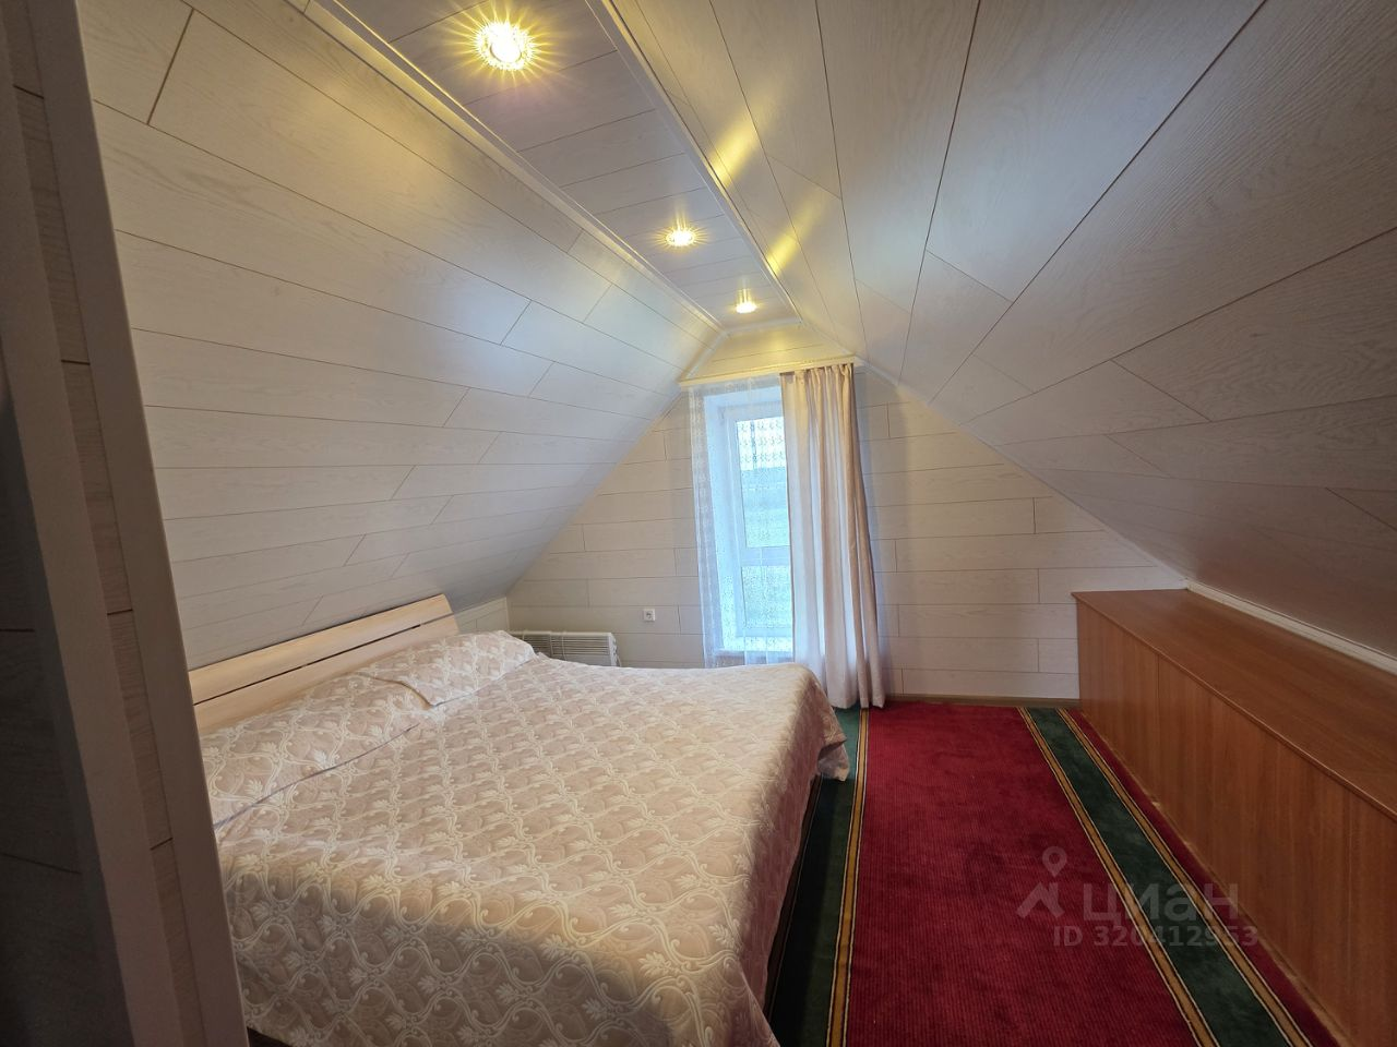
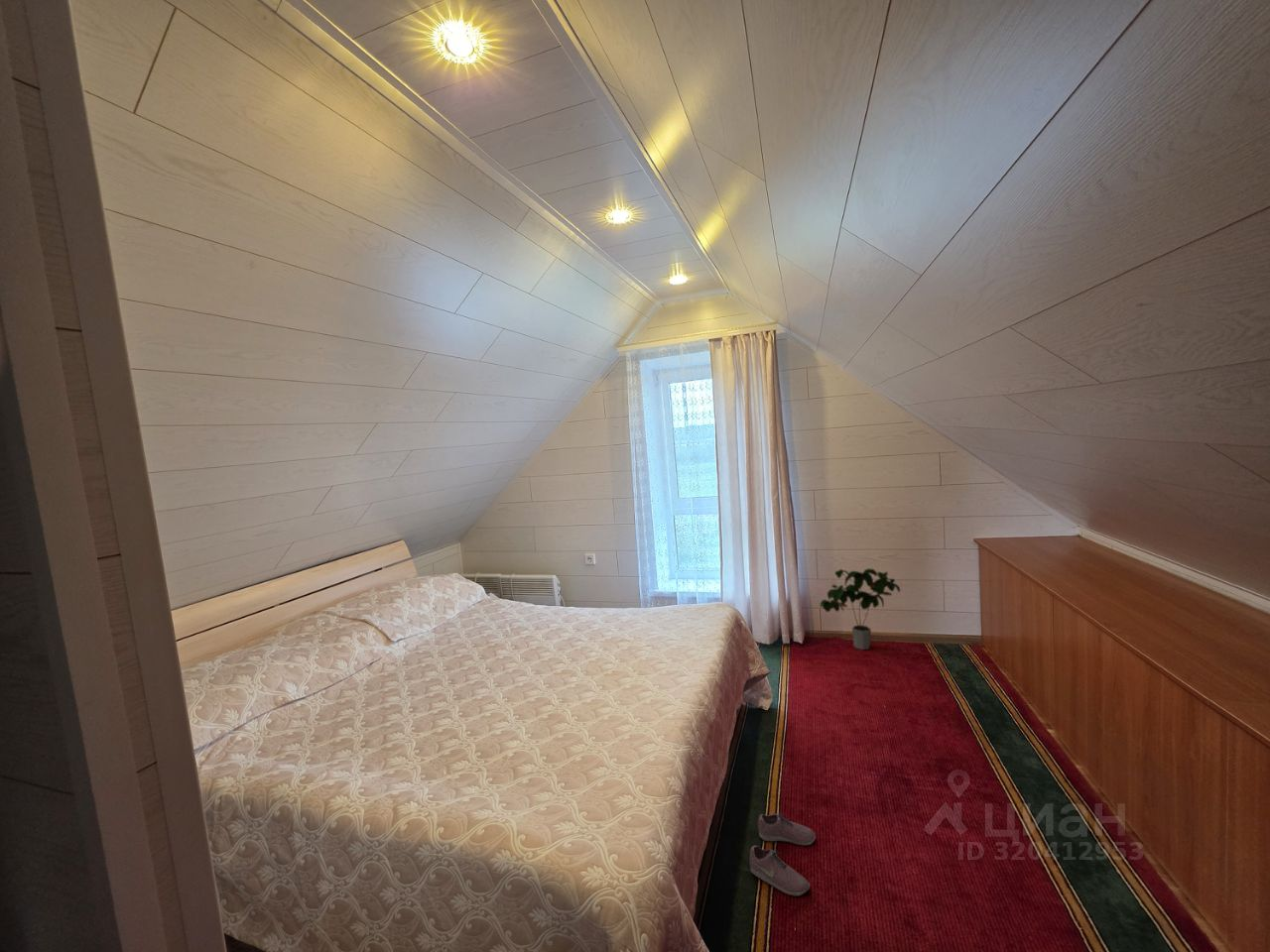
+ potted plant [819,567,901,651]
+ shoe [749,811,817,896]
